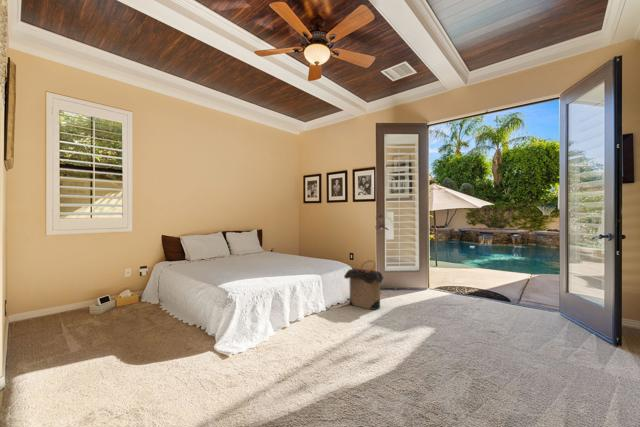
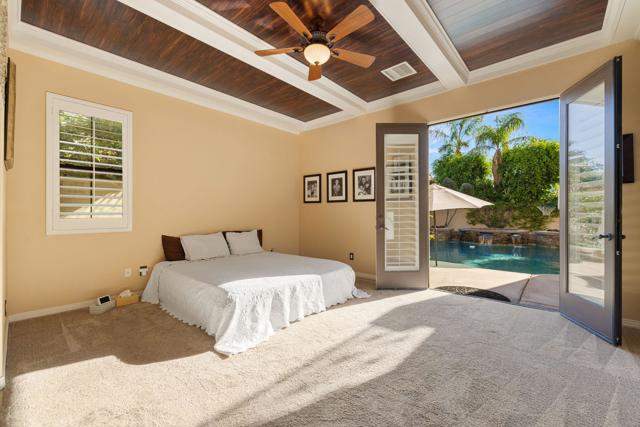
- laundry hamper [343,259,385,311]
